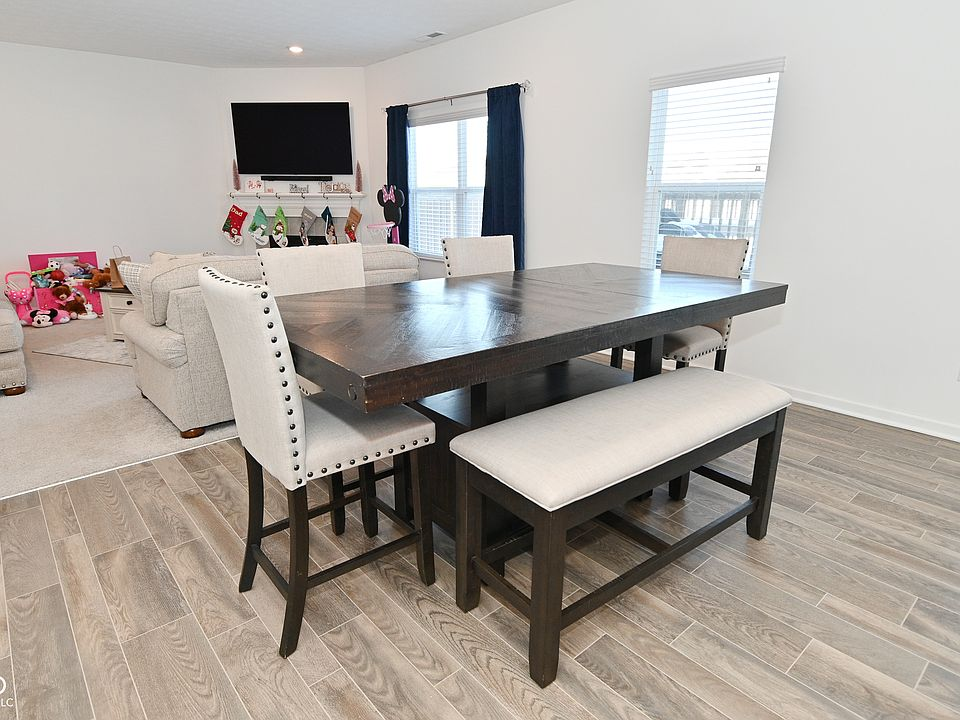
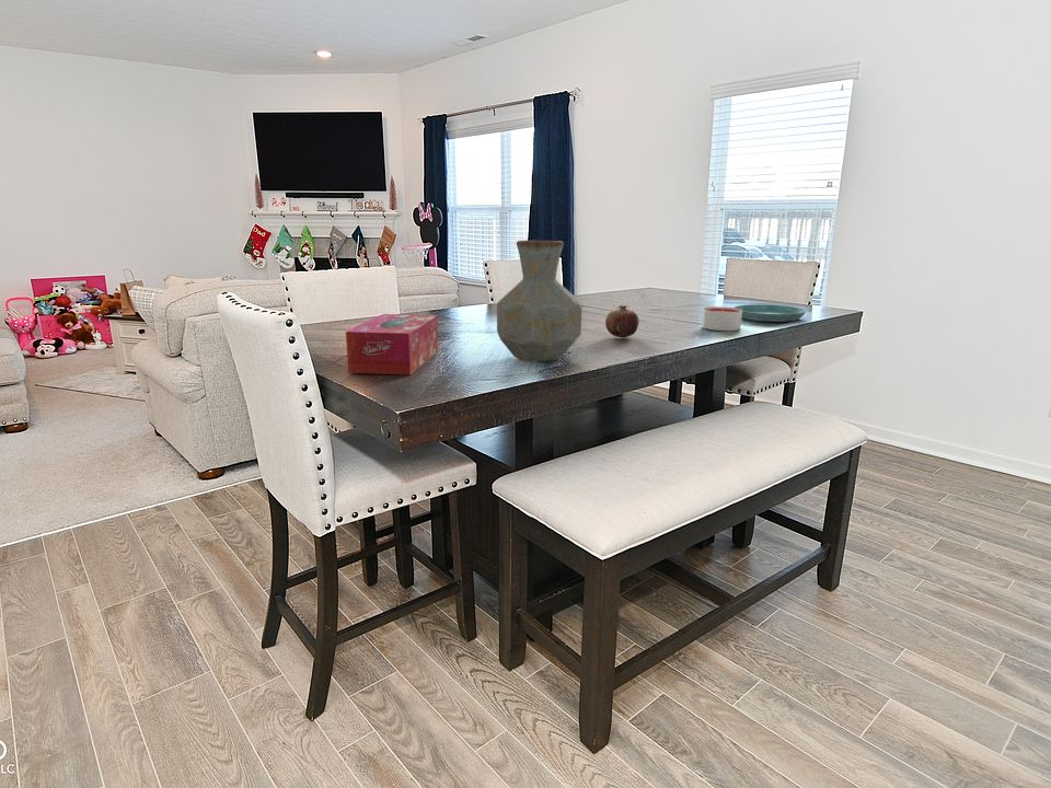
+ vase [496,240,582,363]
+ tissue box [345,313,439,376]
+ candle [701,305,742,332]
+ fruit [604,304,640,338]
+ saucer [734,303,808,323]
